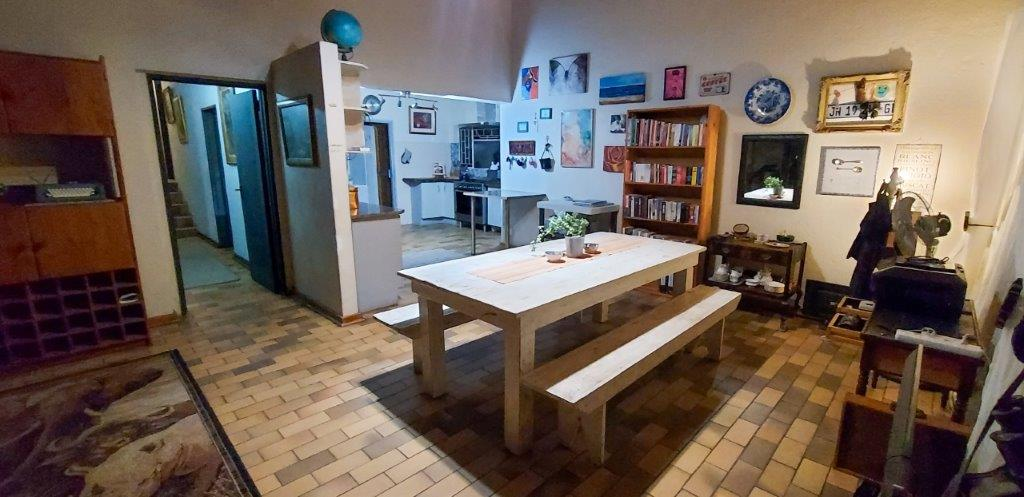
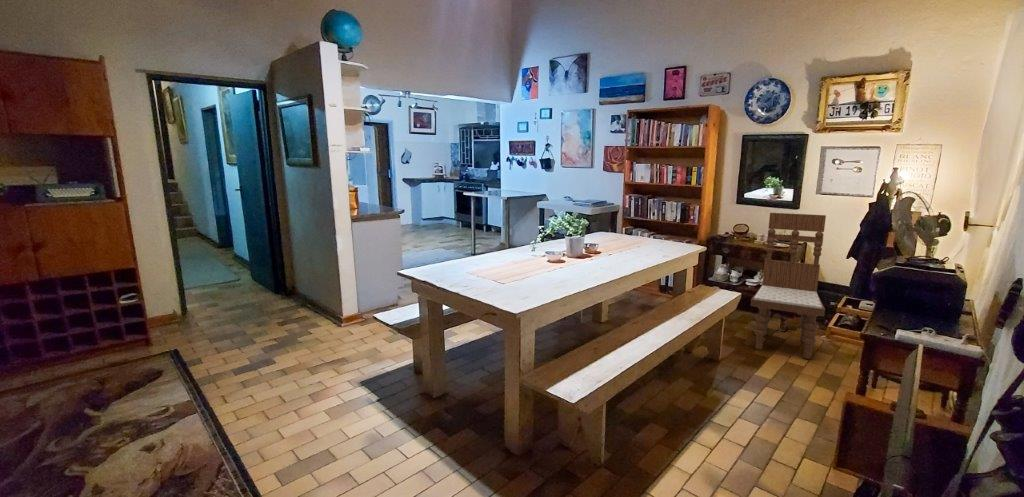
+ dining chair [750,212,827,360]
